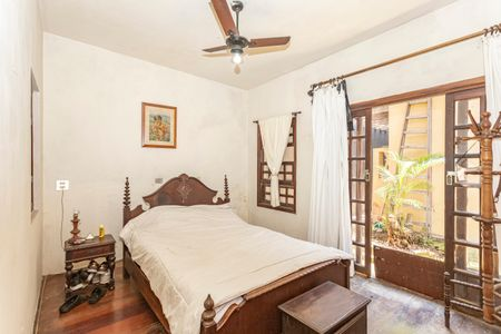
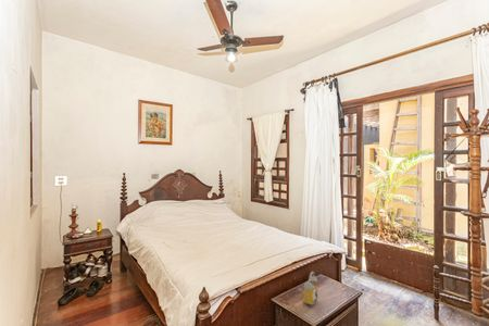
+ alarm clock [298,271,318,306]
